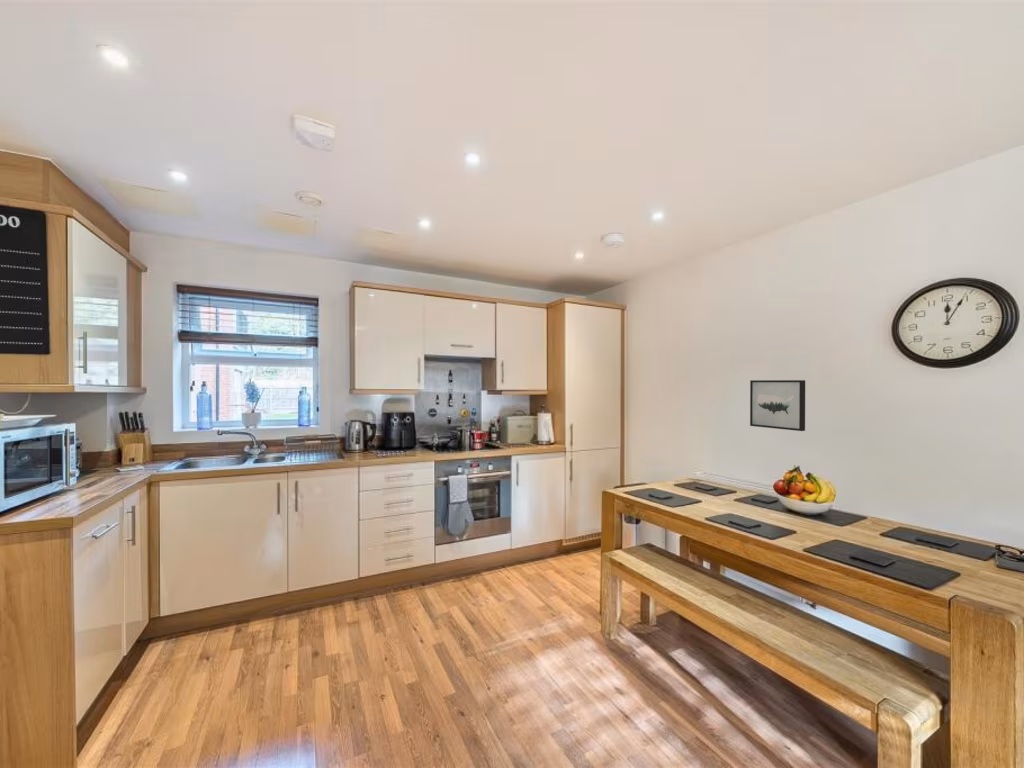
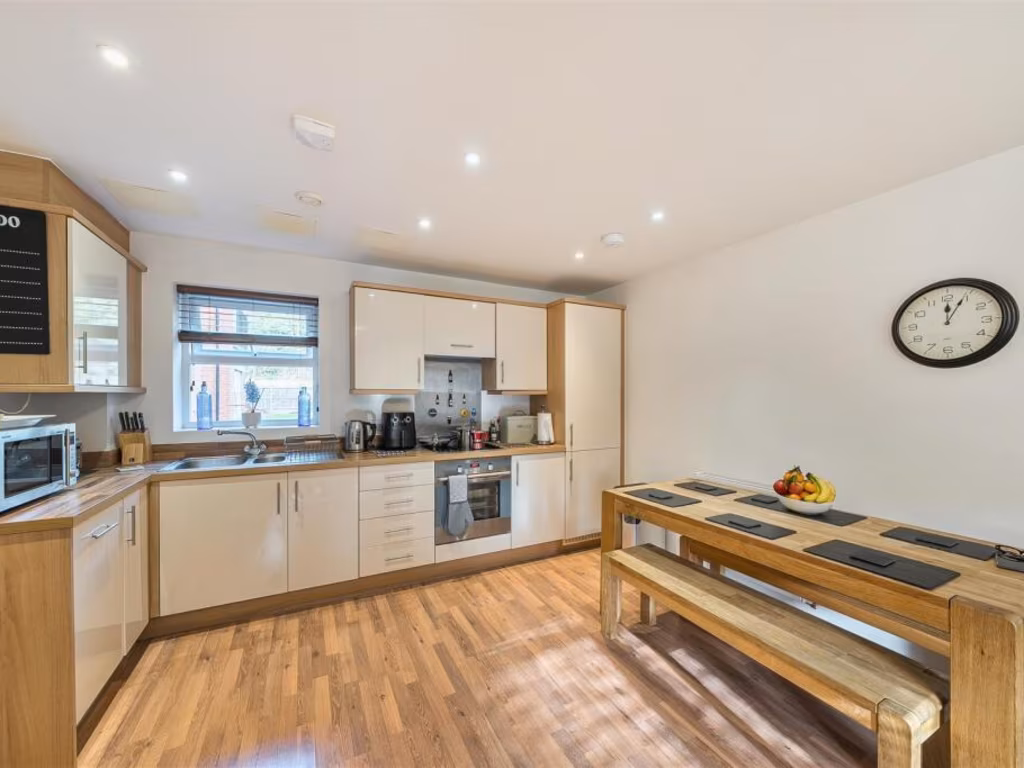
- wall art [749,379,806,432]
